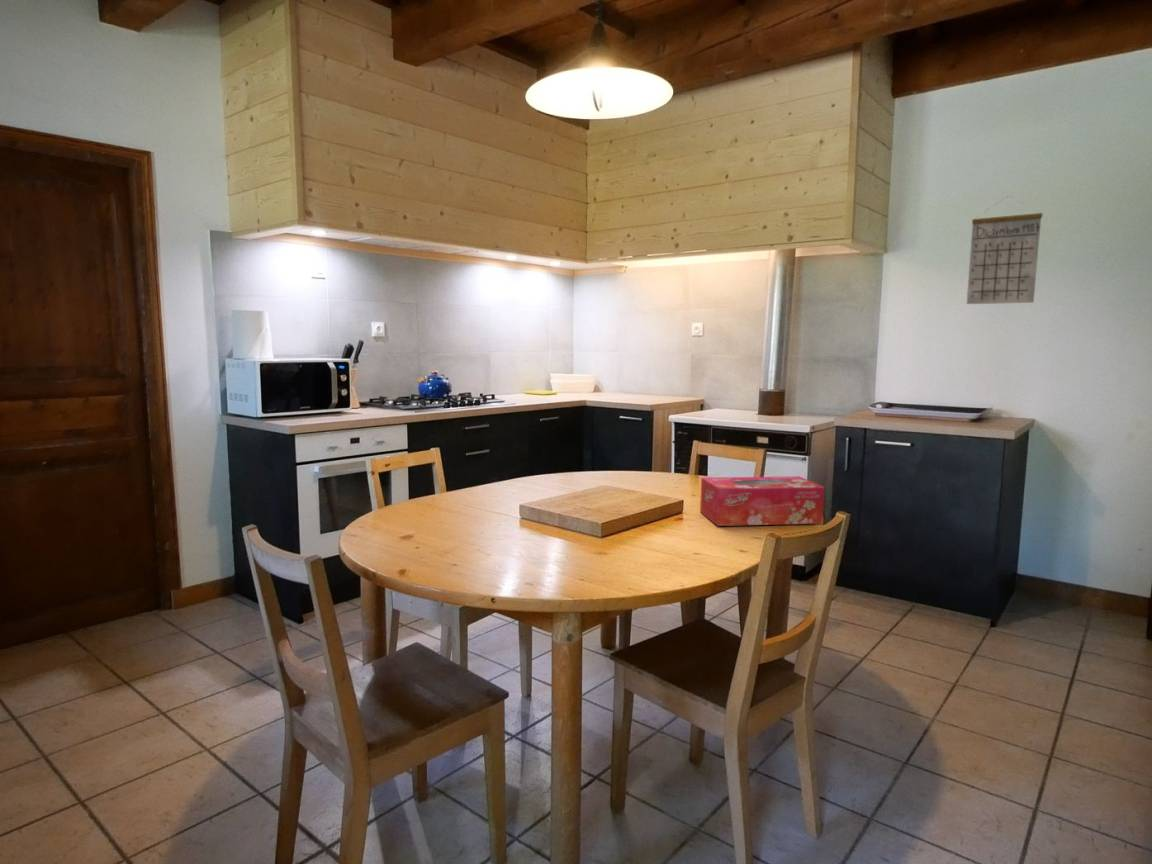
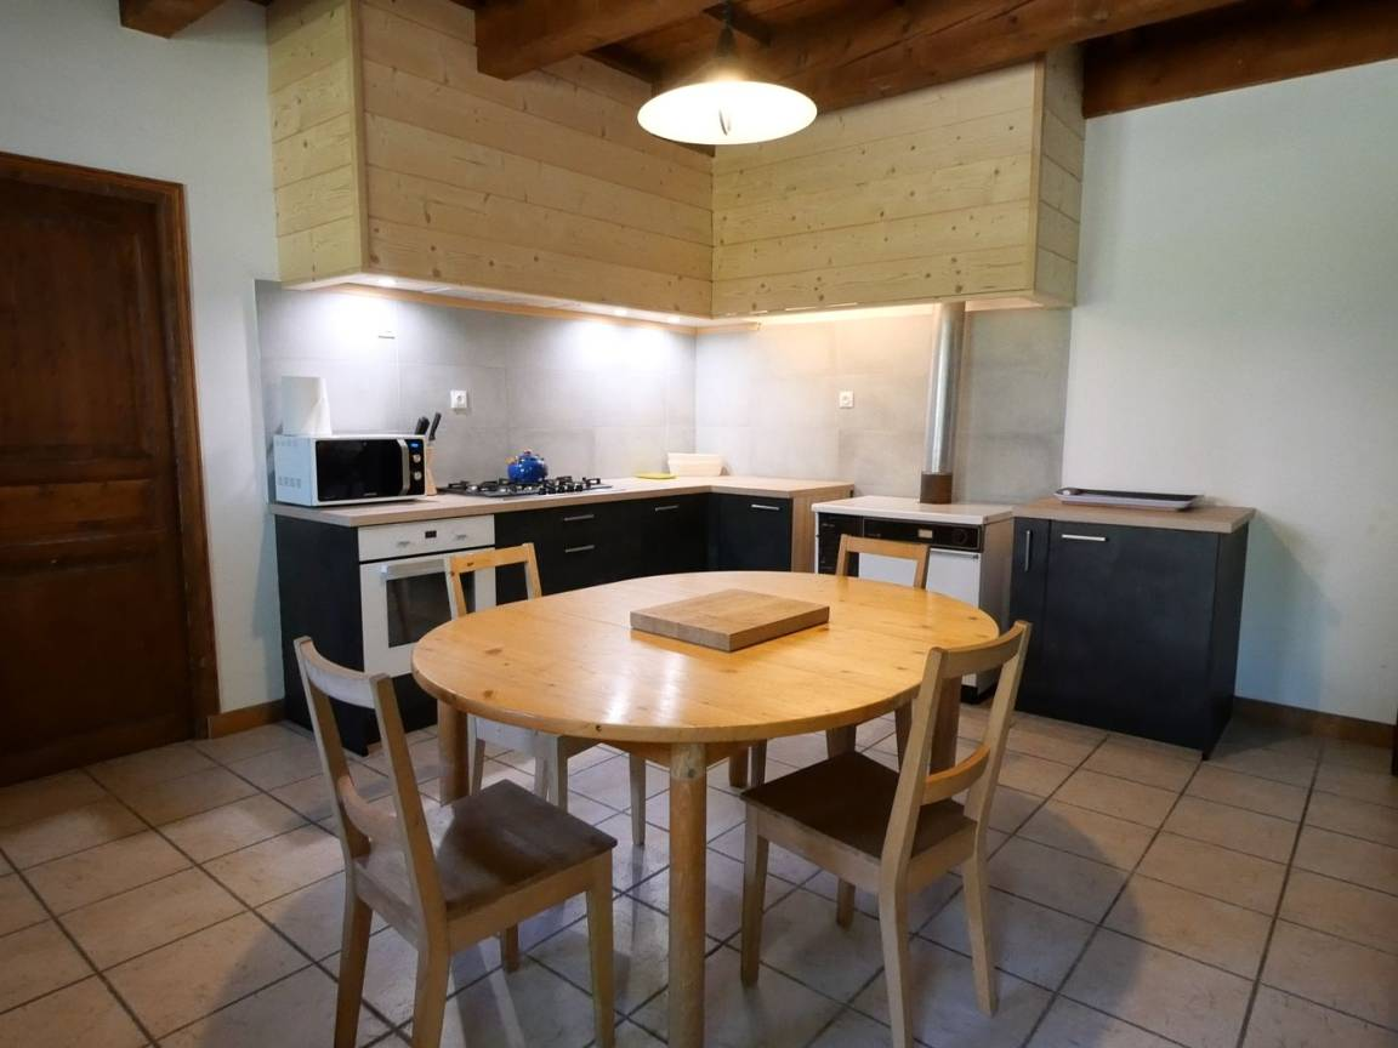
- calendar [966,194,1043,305]
- tissue box [699,475,825,527]
